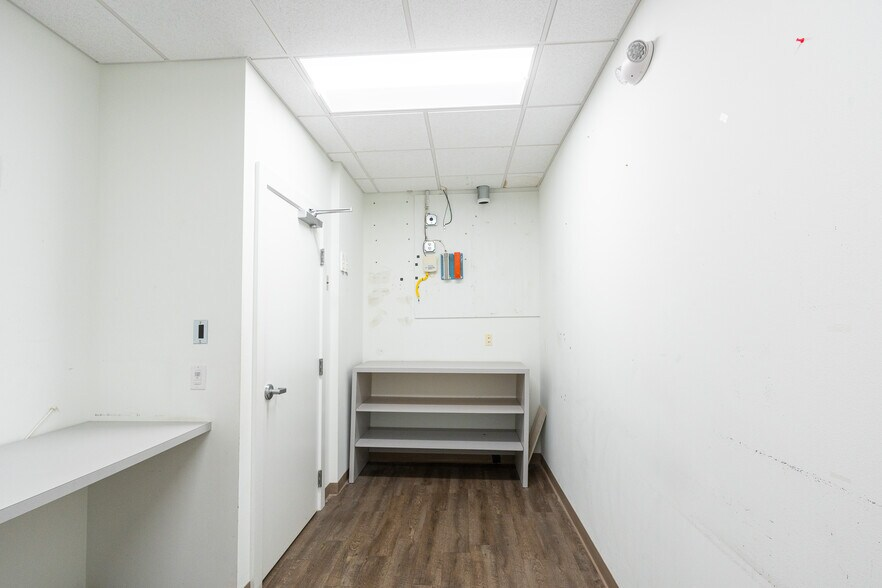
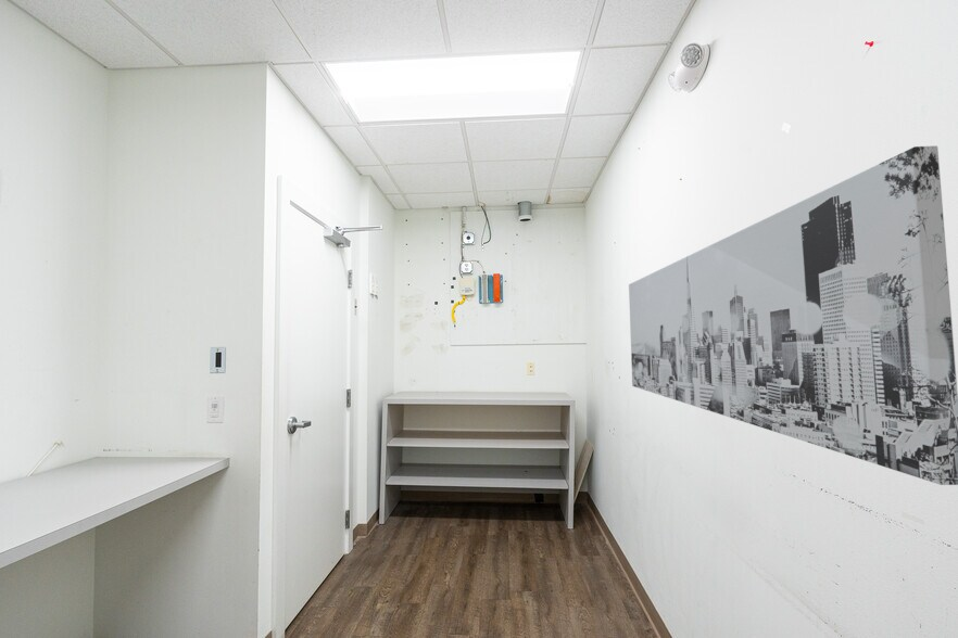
+ wall art [628,145,958,486]
